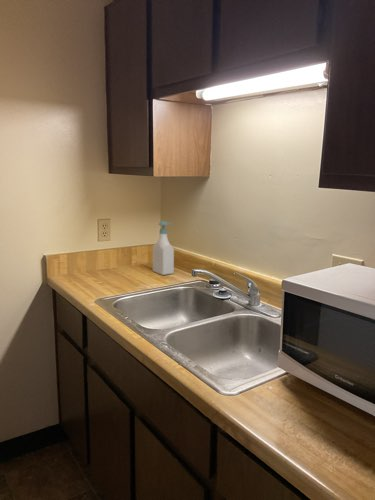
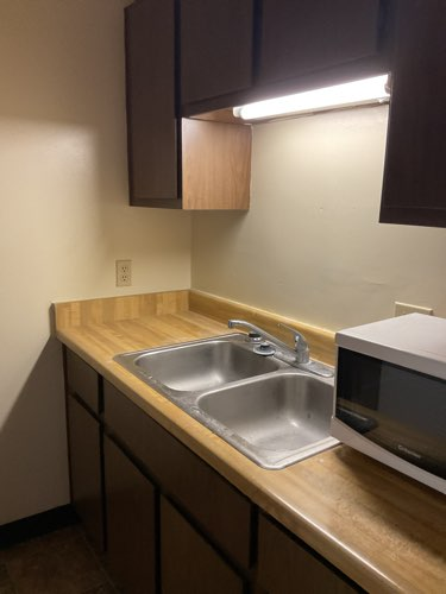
- soap bottle [152,220,175,276]
